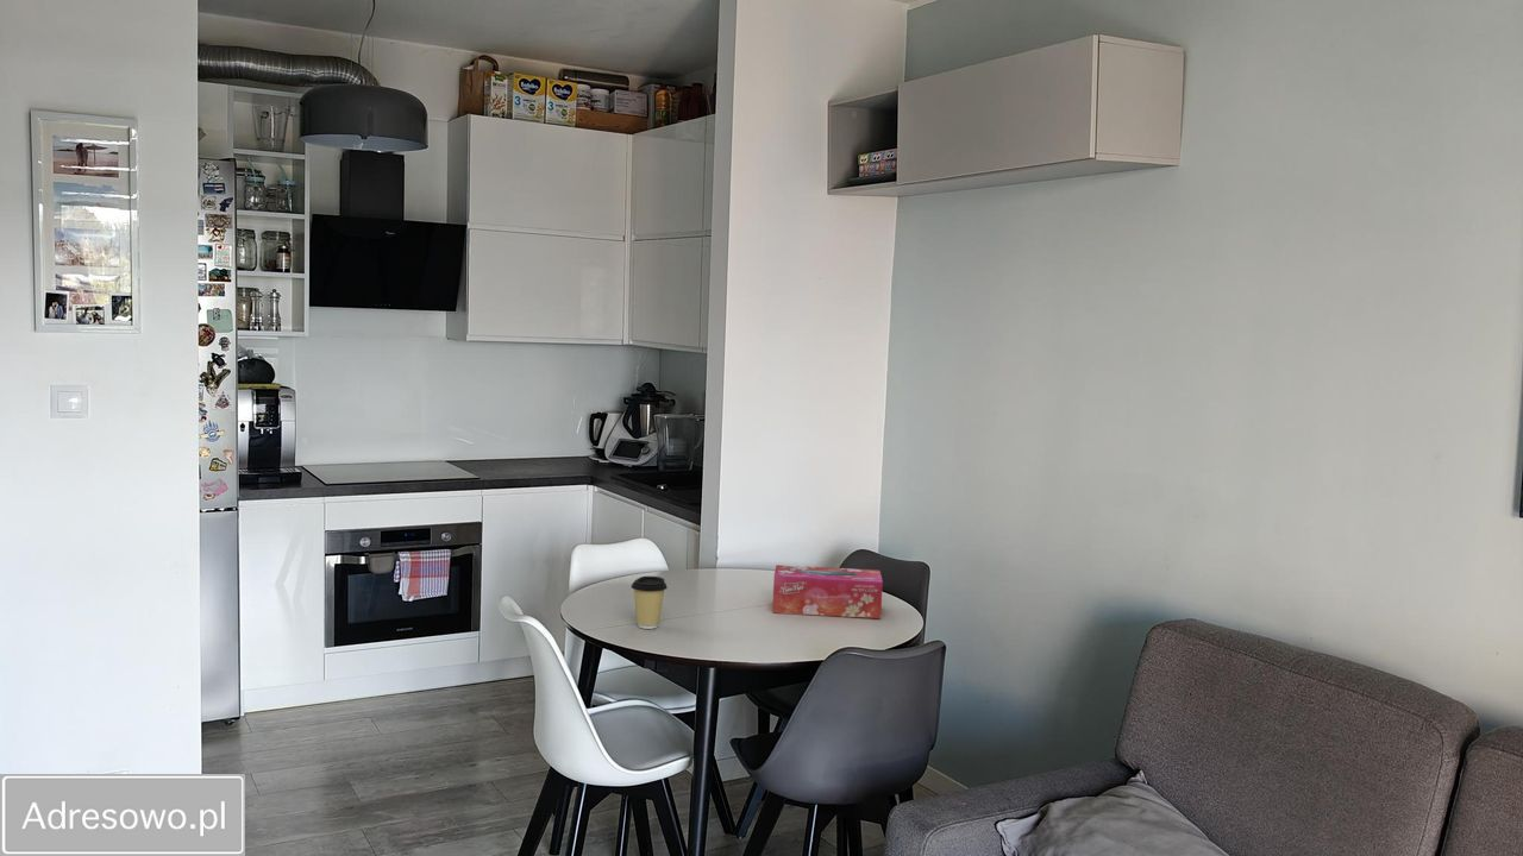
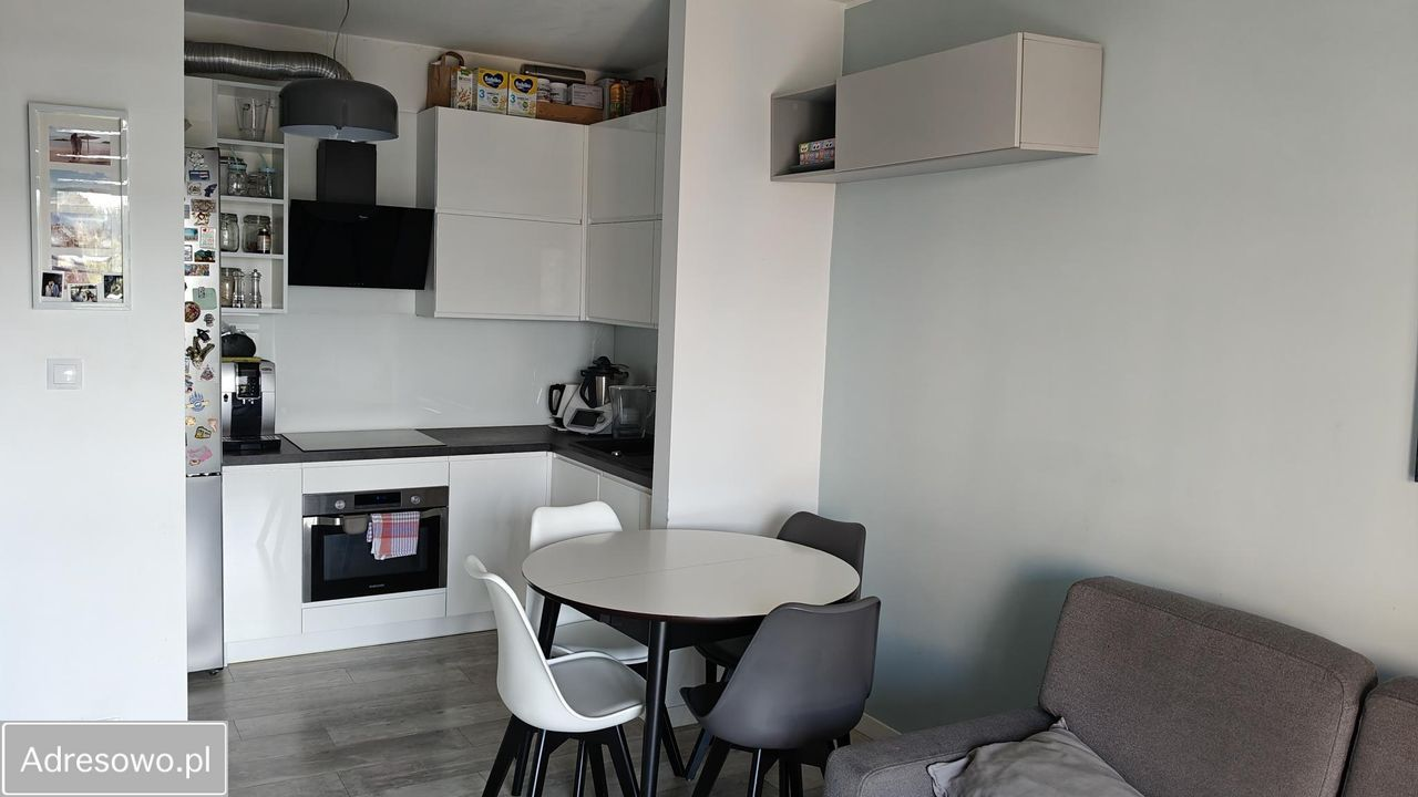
- tissue box [771,564,884,619]
- coffee cup [631,575,669,630]
